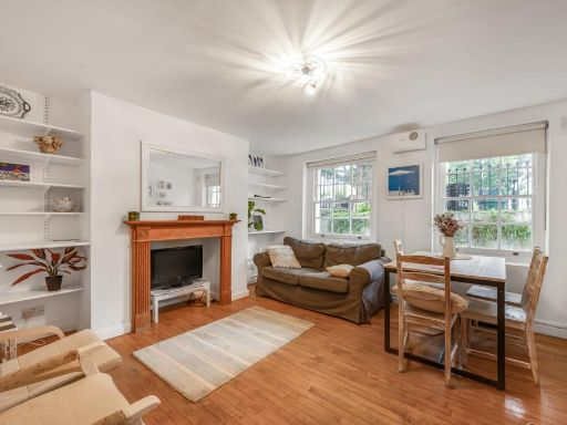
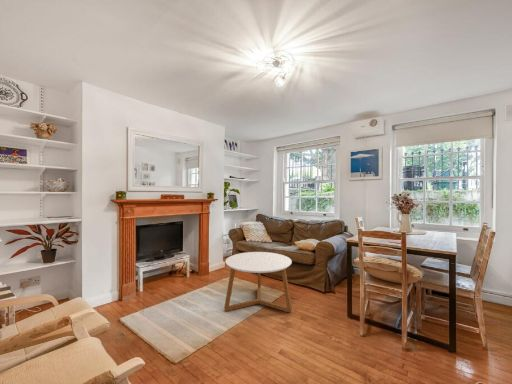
+ coffee table [223,251,293,313]
